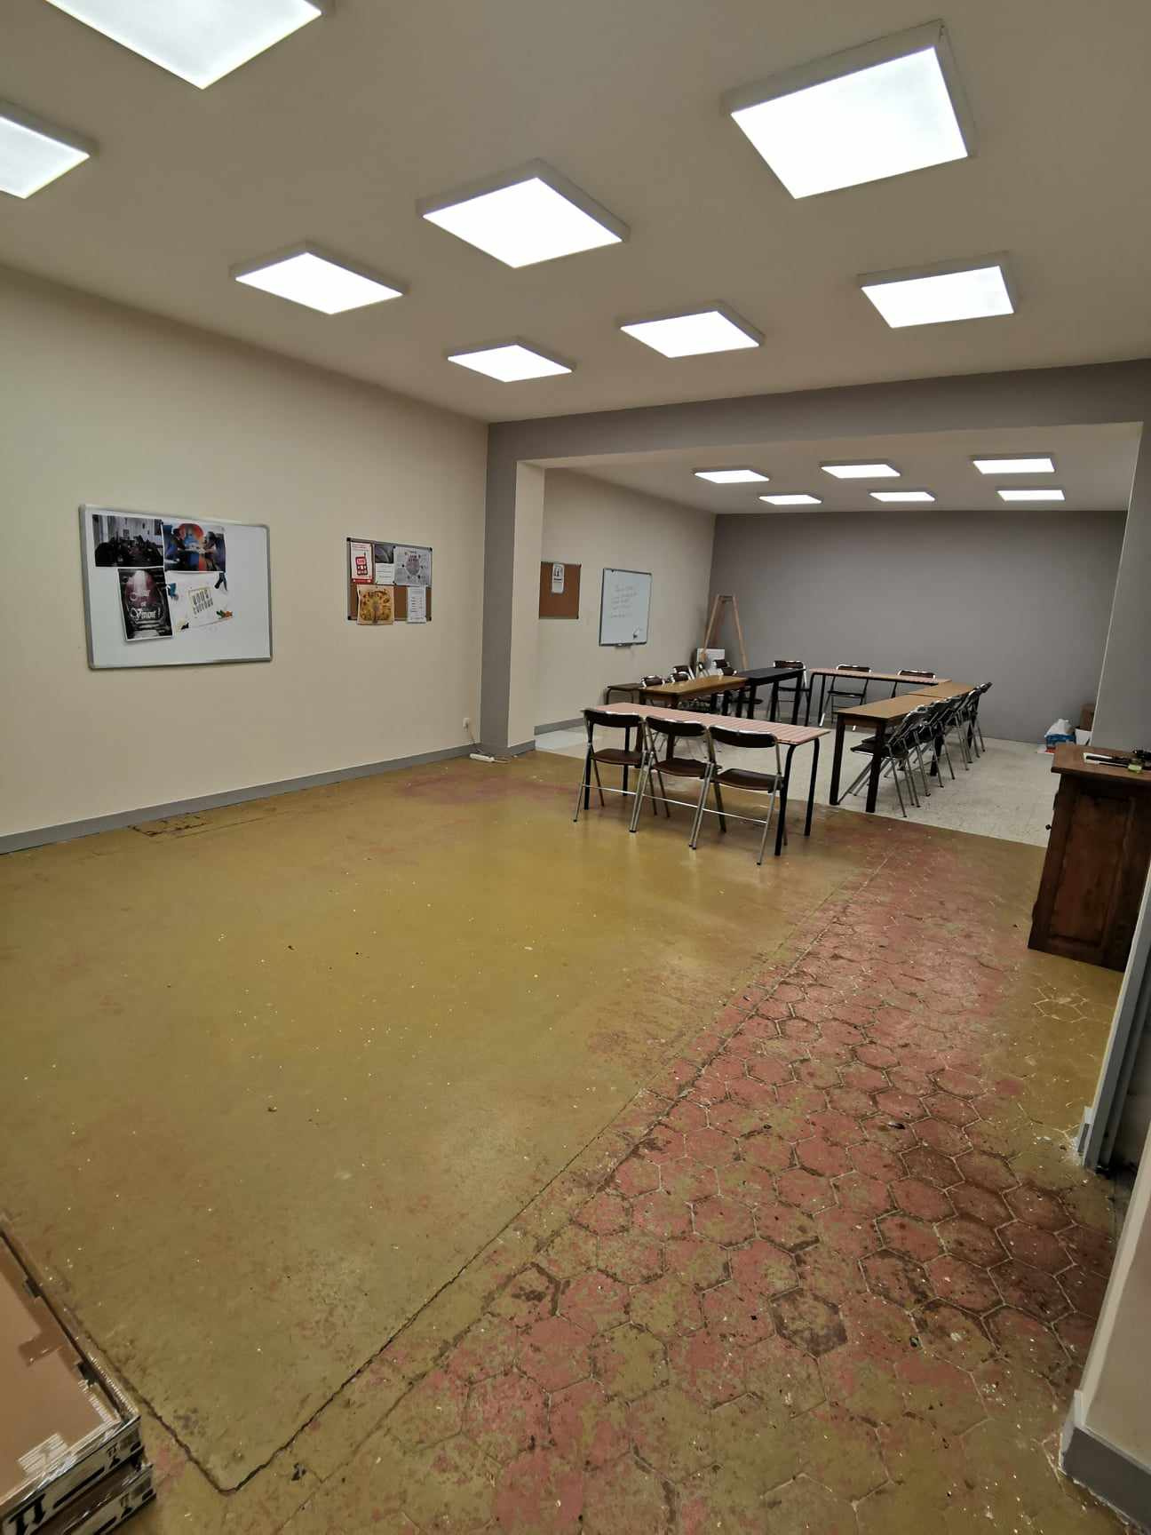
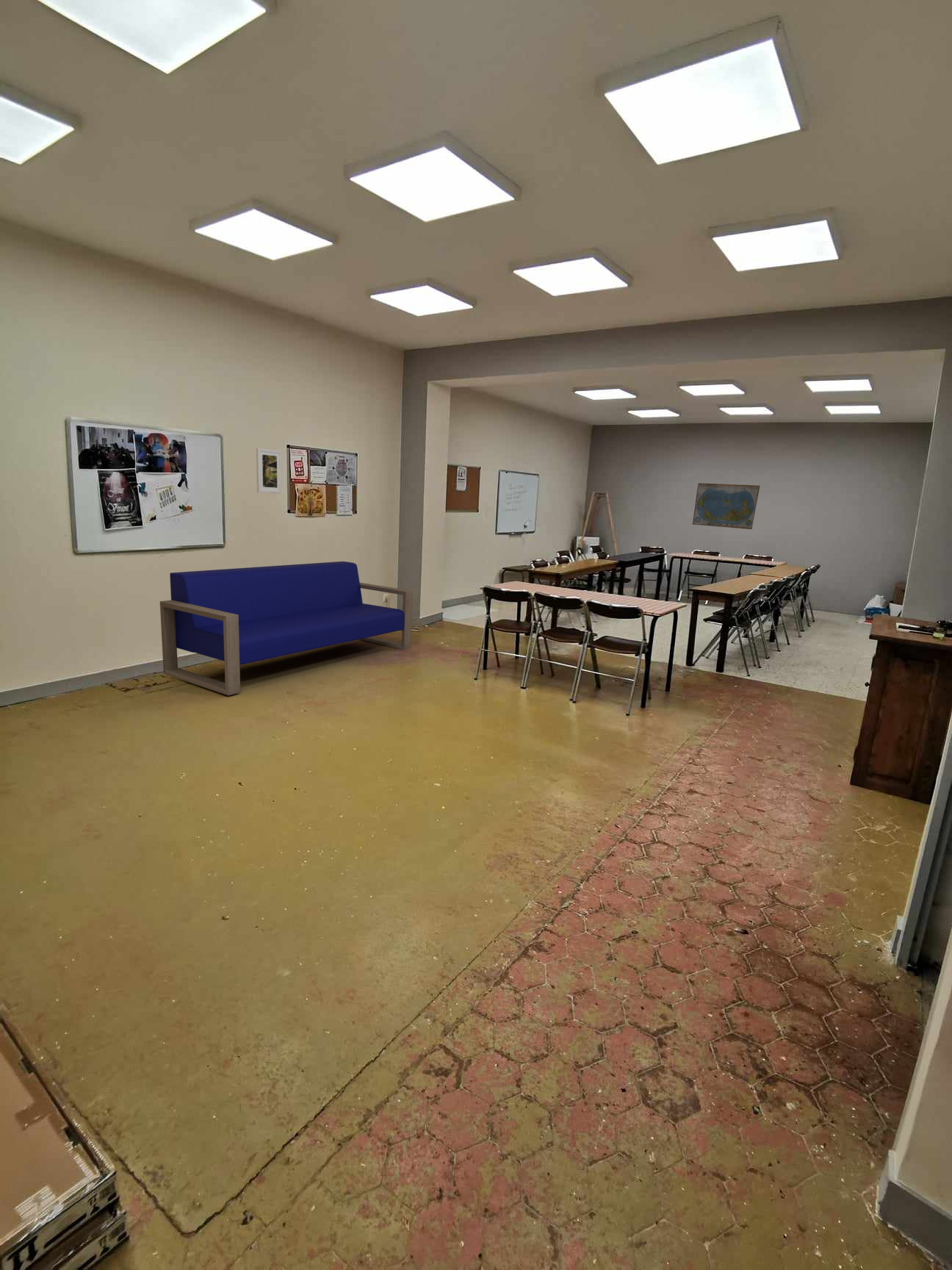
+ world map [692,483,760,530]
+ sofa [159,561,414,696]
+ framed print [256,448,283,495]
